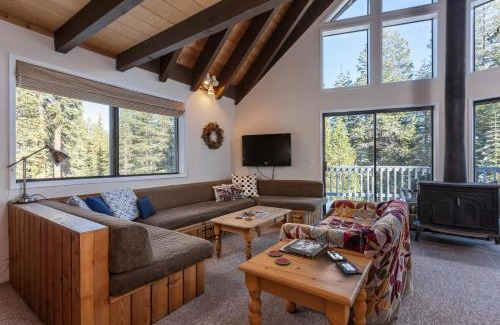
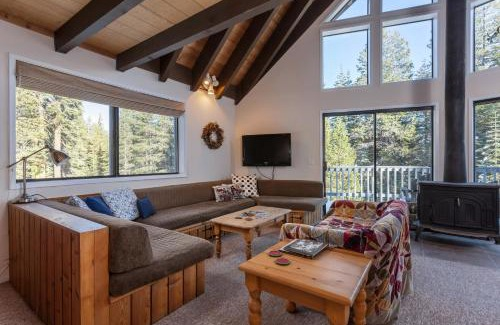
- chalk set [316,240,363,276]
